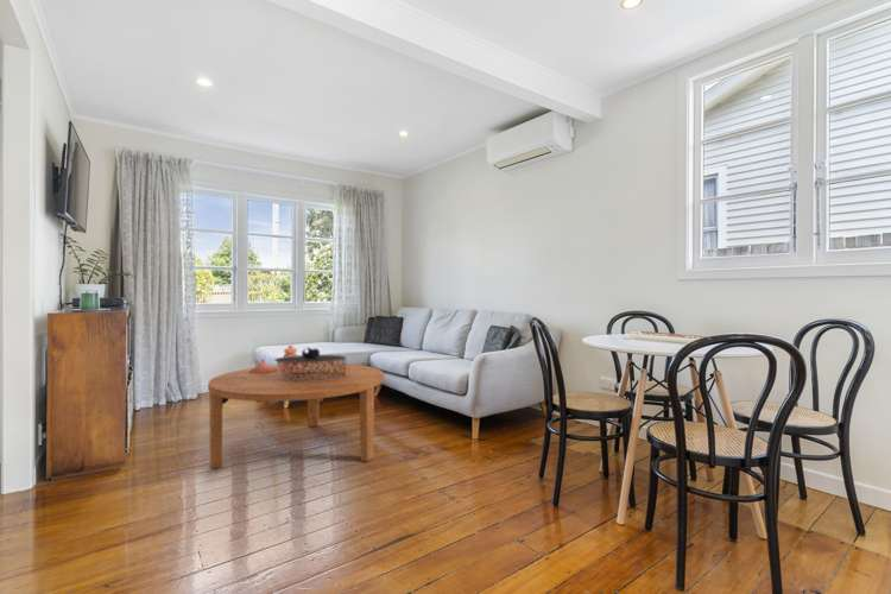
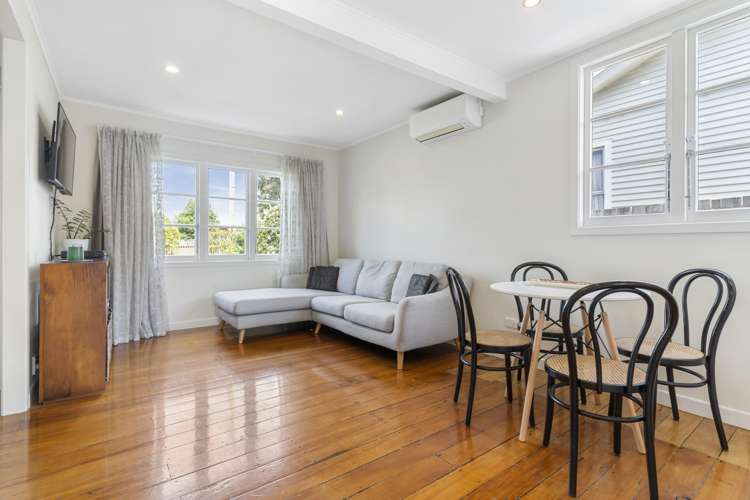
- vase [248,345,301,374]
- coffee table [207,362,385,470]
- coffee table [273,347,347,383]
